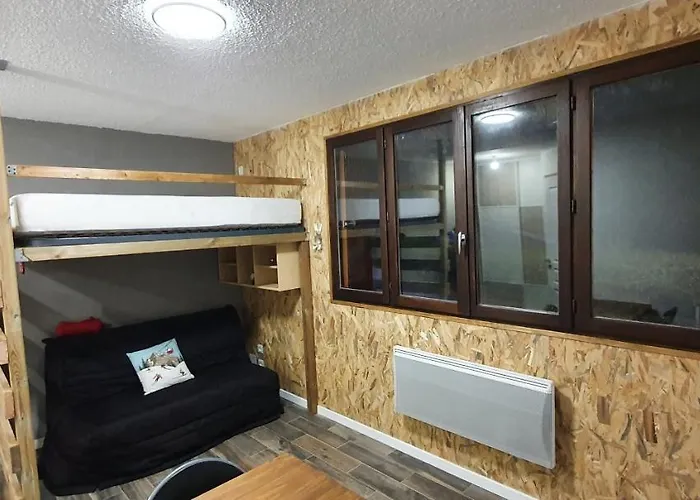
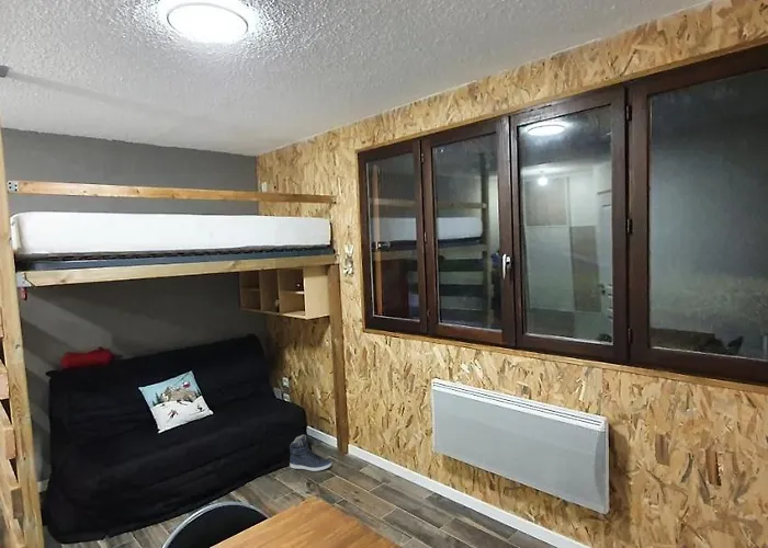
+ sneaker [289,434,332,472]
